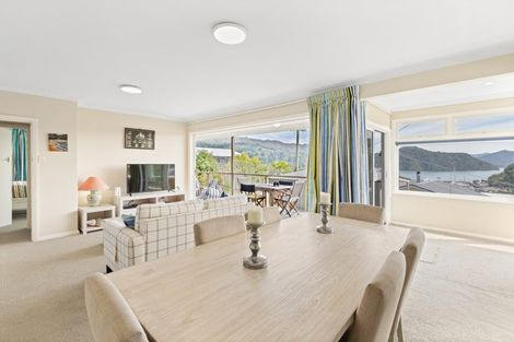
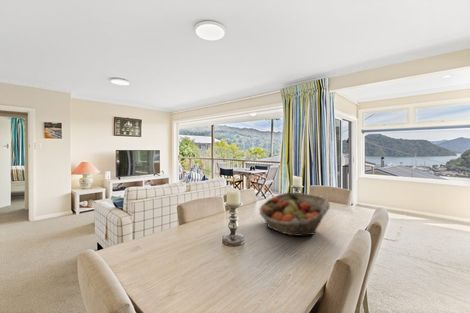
+ fruit basket [258,192,331,237]
